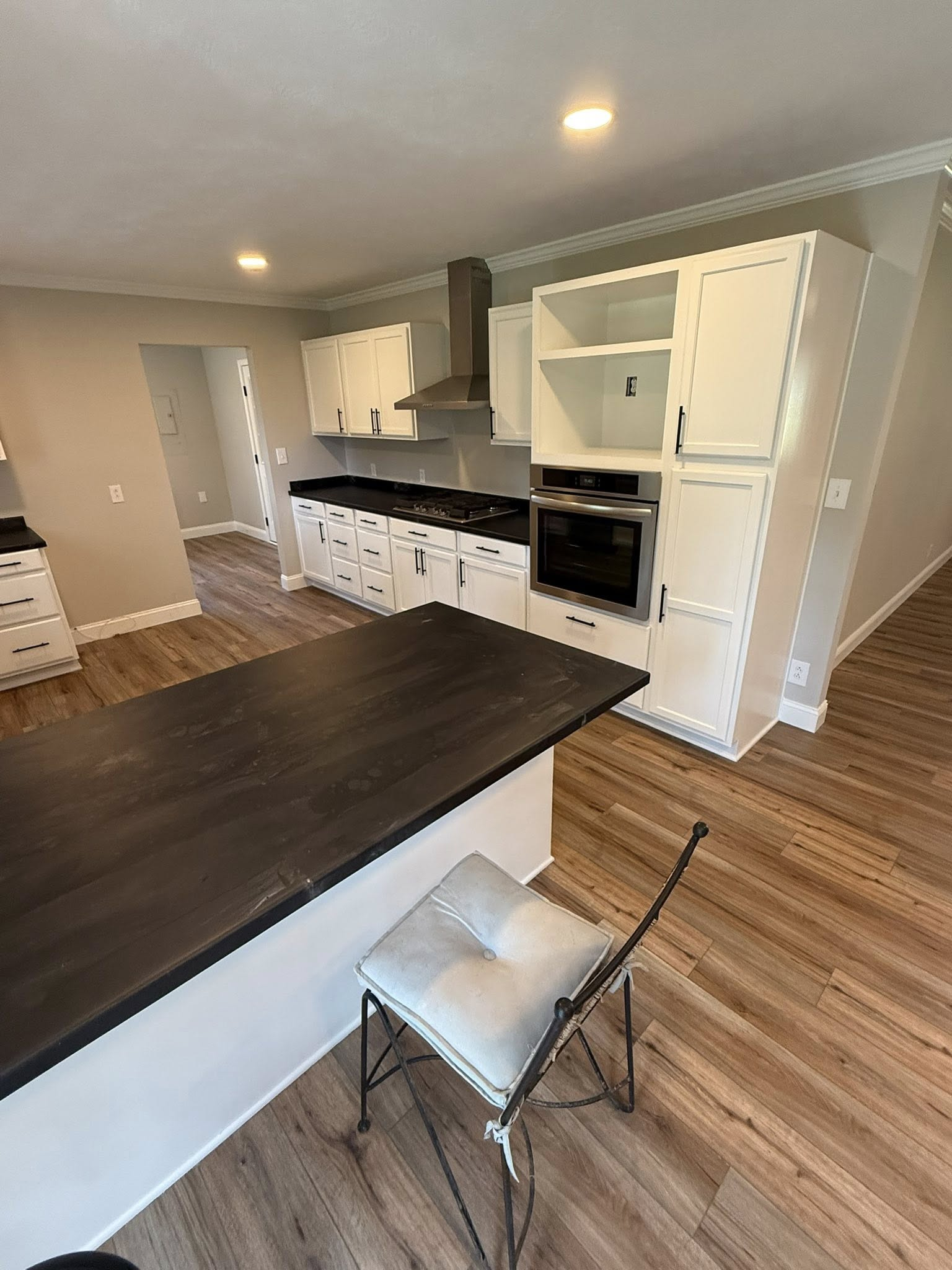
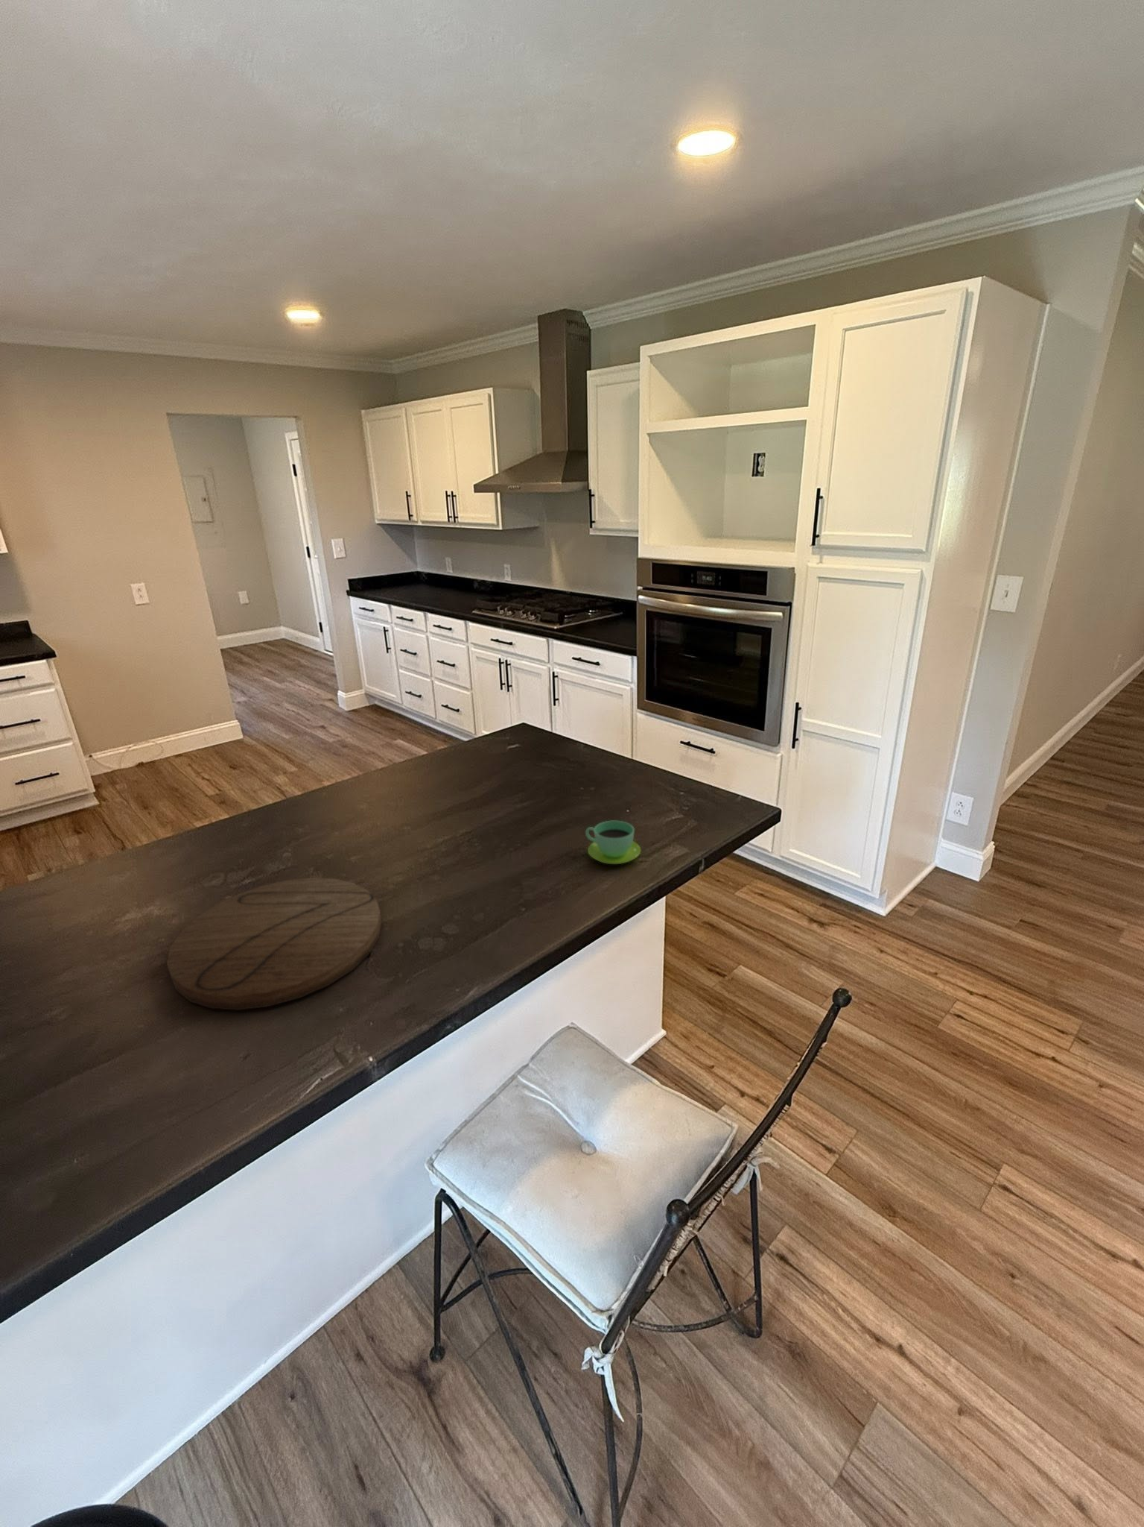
+ cup [585,820,642,864]
+ cutting board [166,877,383,1011]
